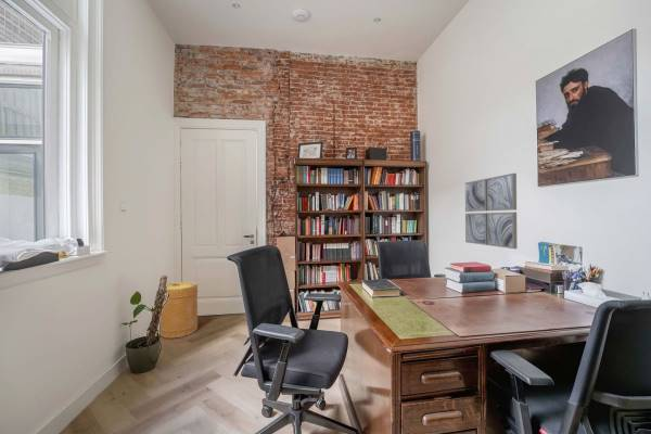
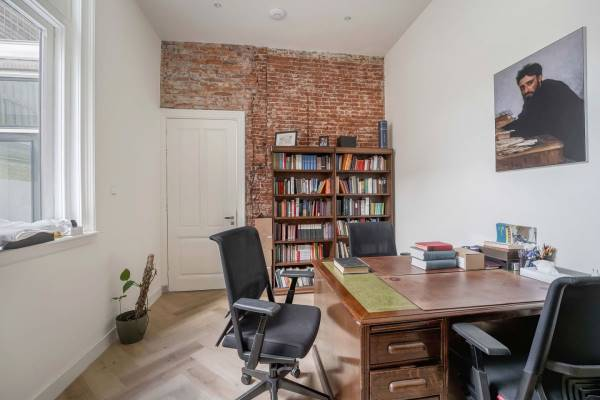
- wall art [464,173,519,250]
- basket [159,281,200,340]
